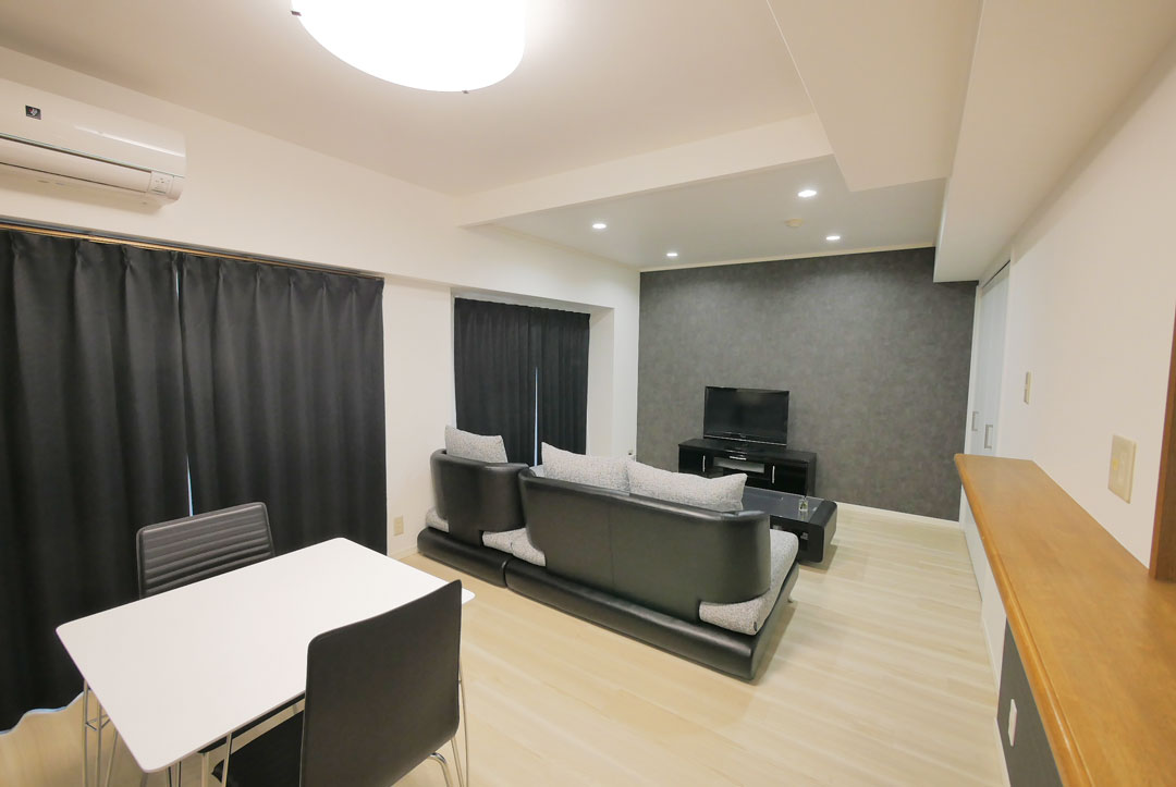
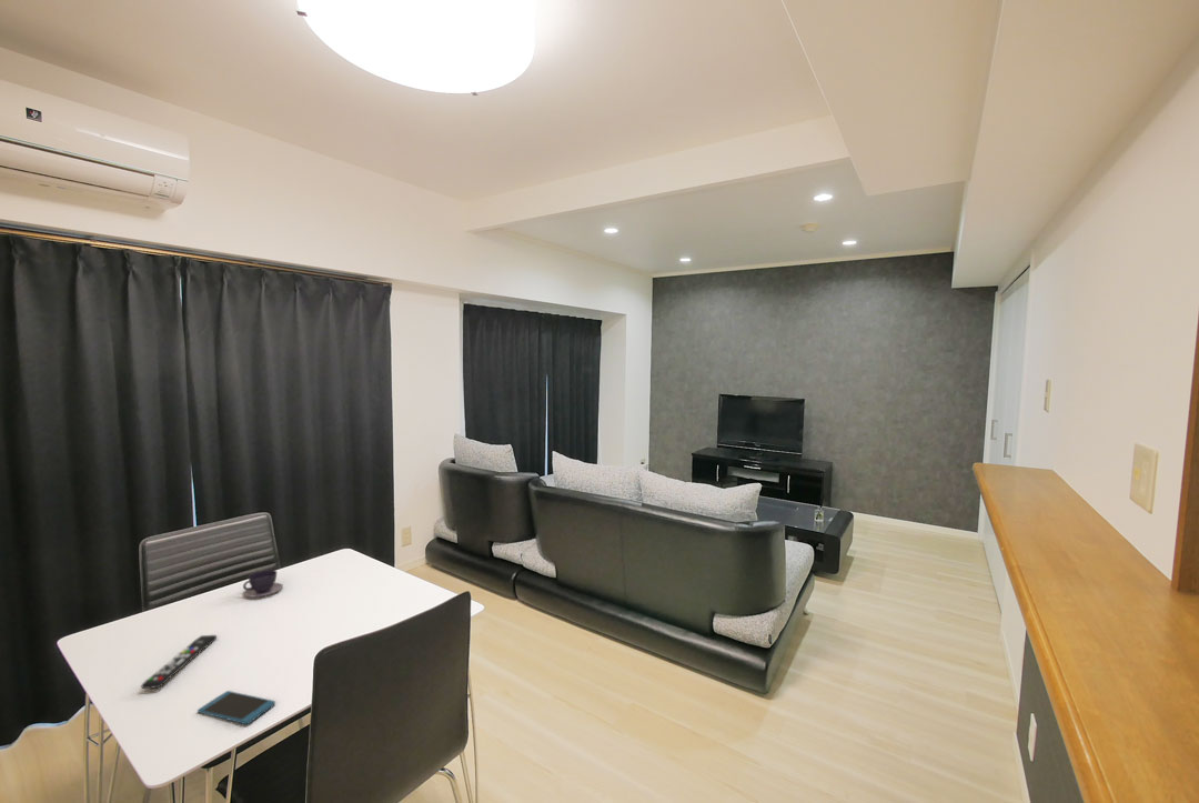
+ teacup [242,569,284,599]
+ remote control [140,634,218,690]
+ smartphone [197,690,276,725]
